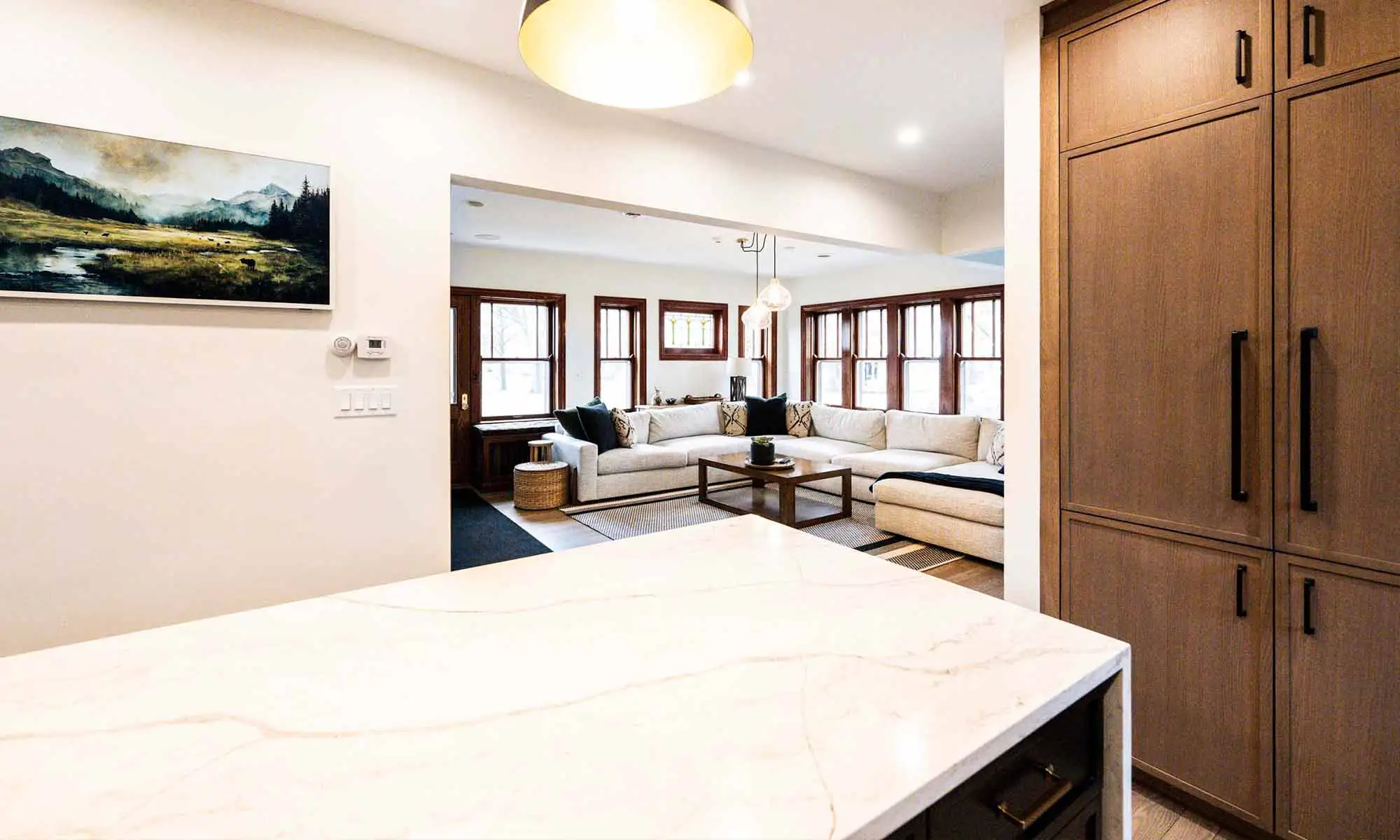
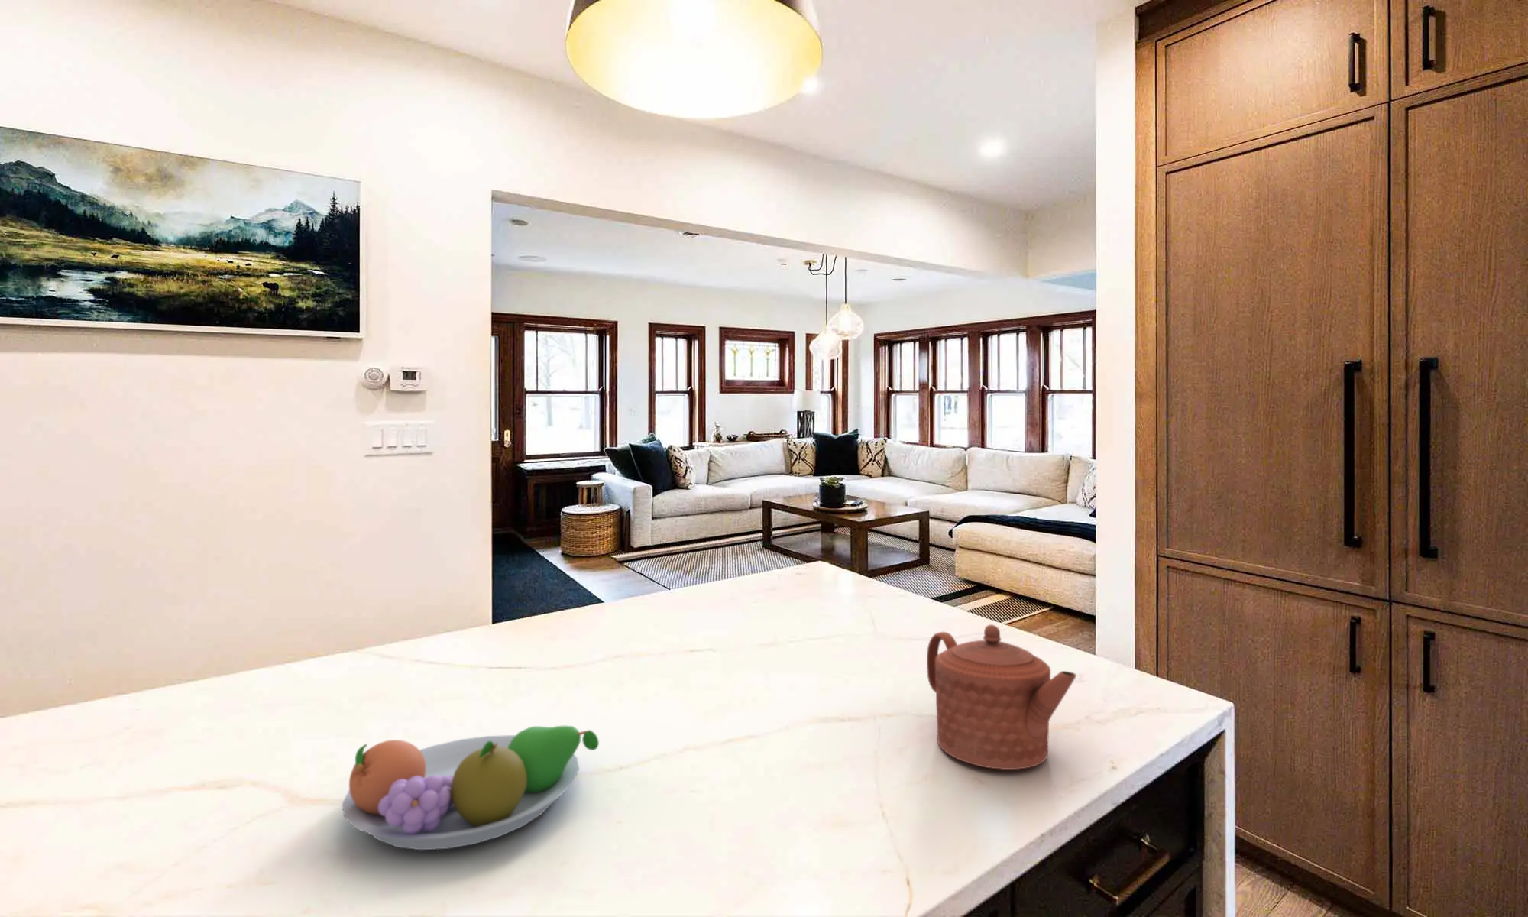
+ teapot [926,623,1077,771]
+ fruit bowl [342,725,599,850]
